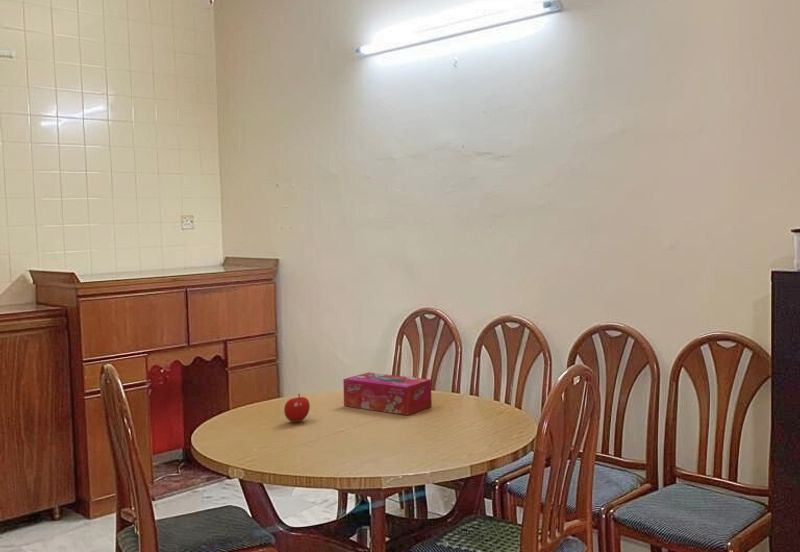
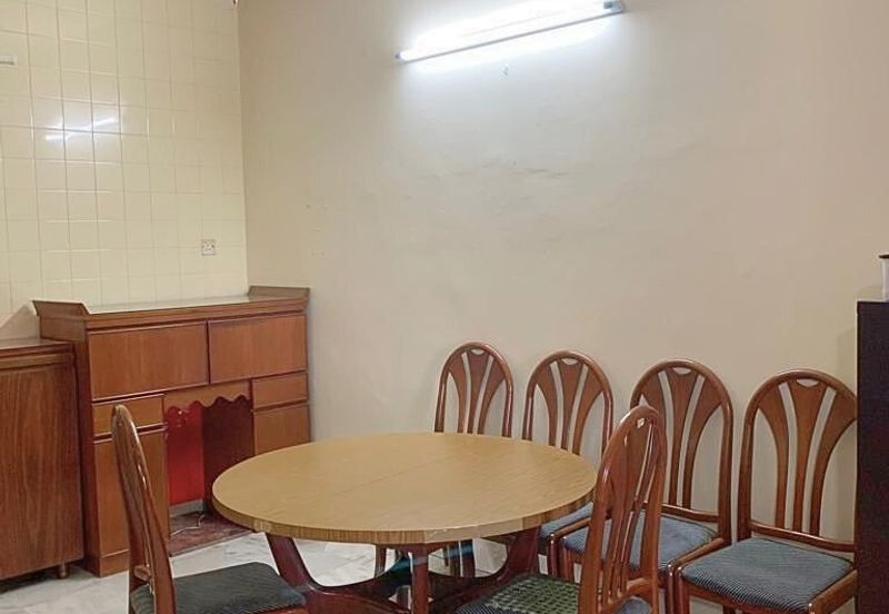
- tissue box [342,372,433,416]
- fruit [283,393,311,423]
